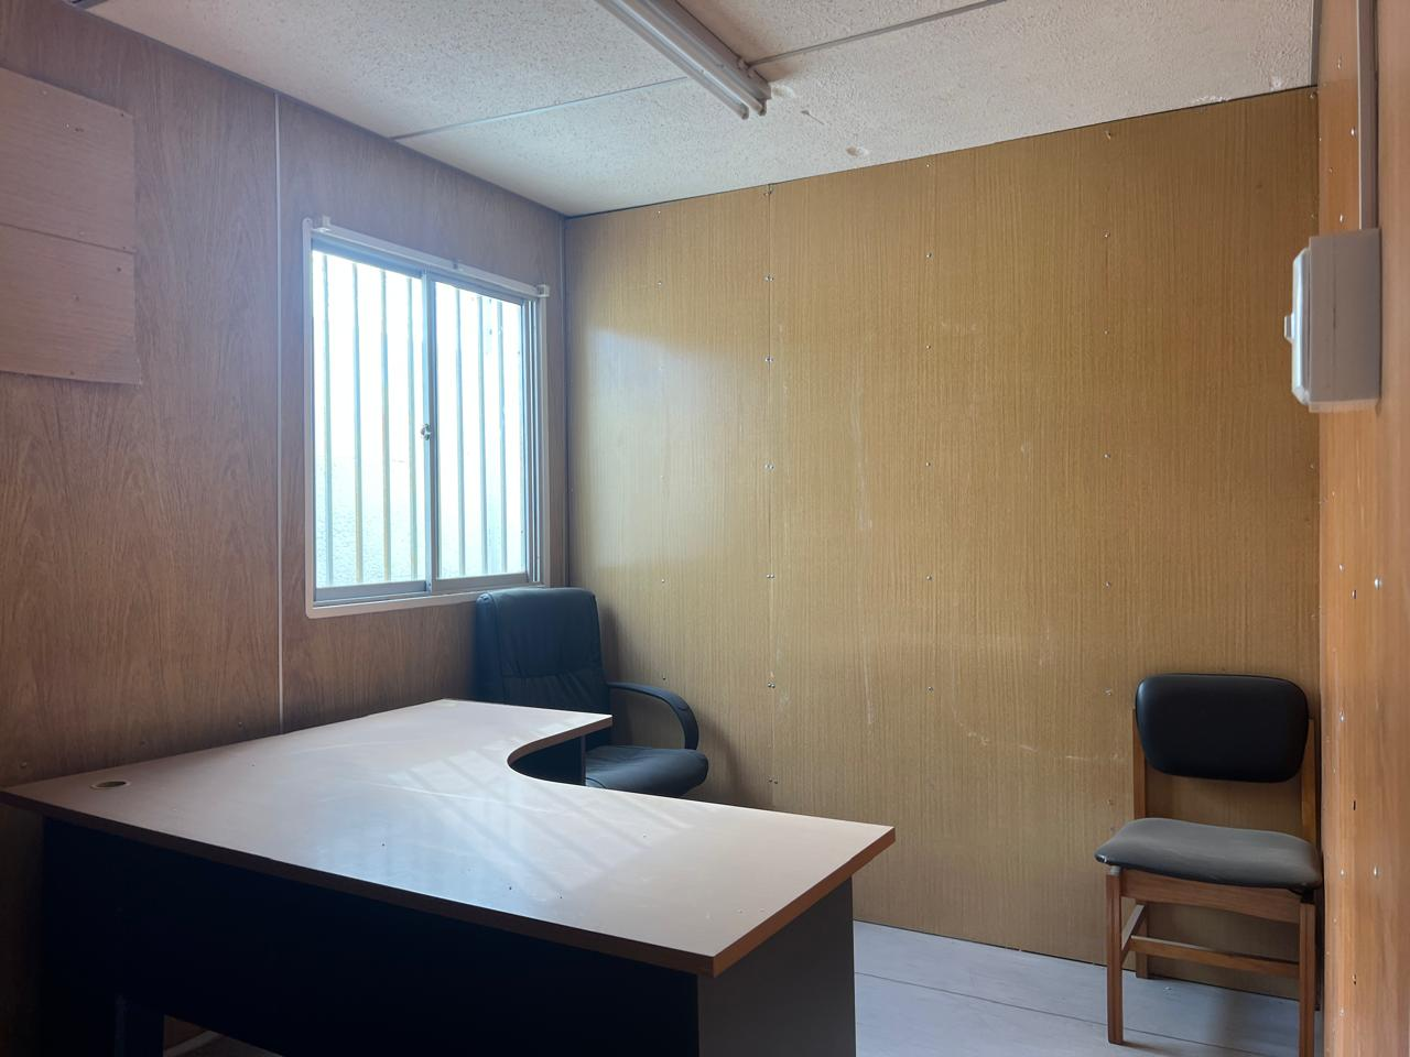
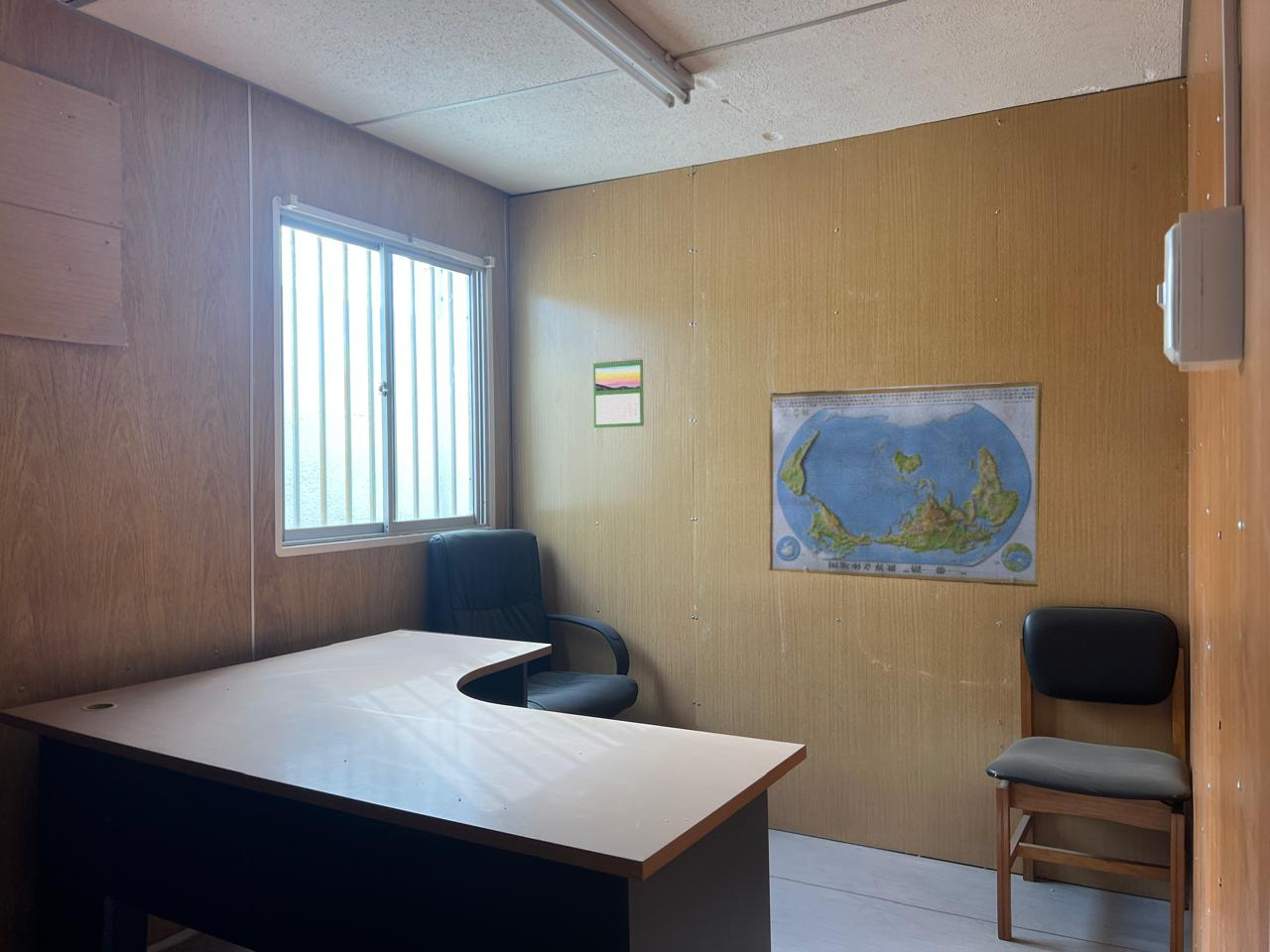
+ world map [768,380,1044,588]
+ calendar [592,357,645,428]
